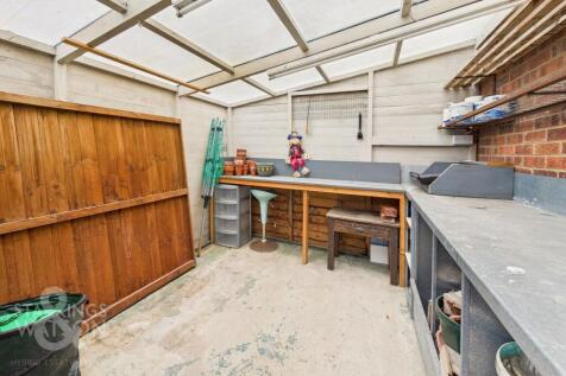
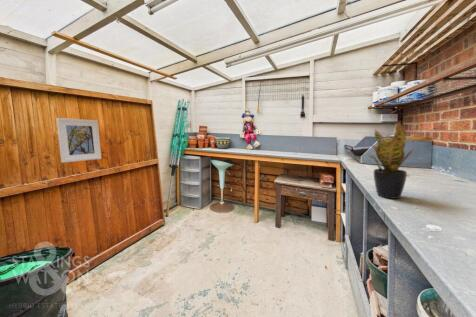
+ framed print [55,117,102,164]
+ potted plant [364,123,415,200]
